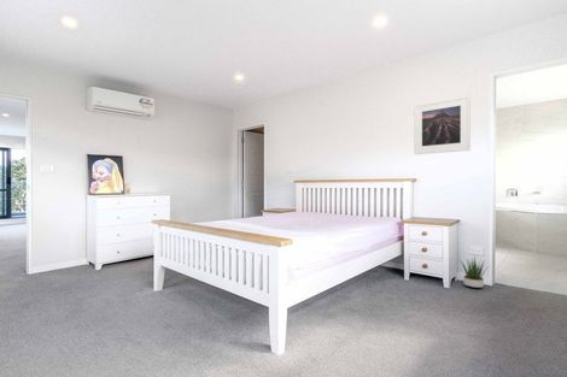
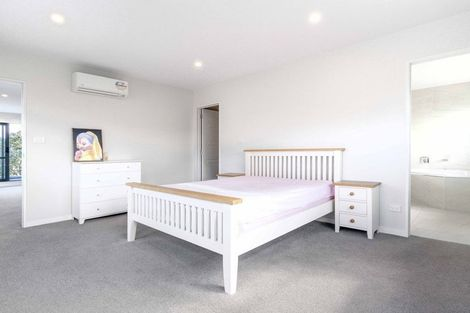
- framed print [413,95,472,155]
- potted plant [458,257,490,289]
